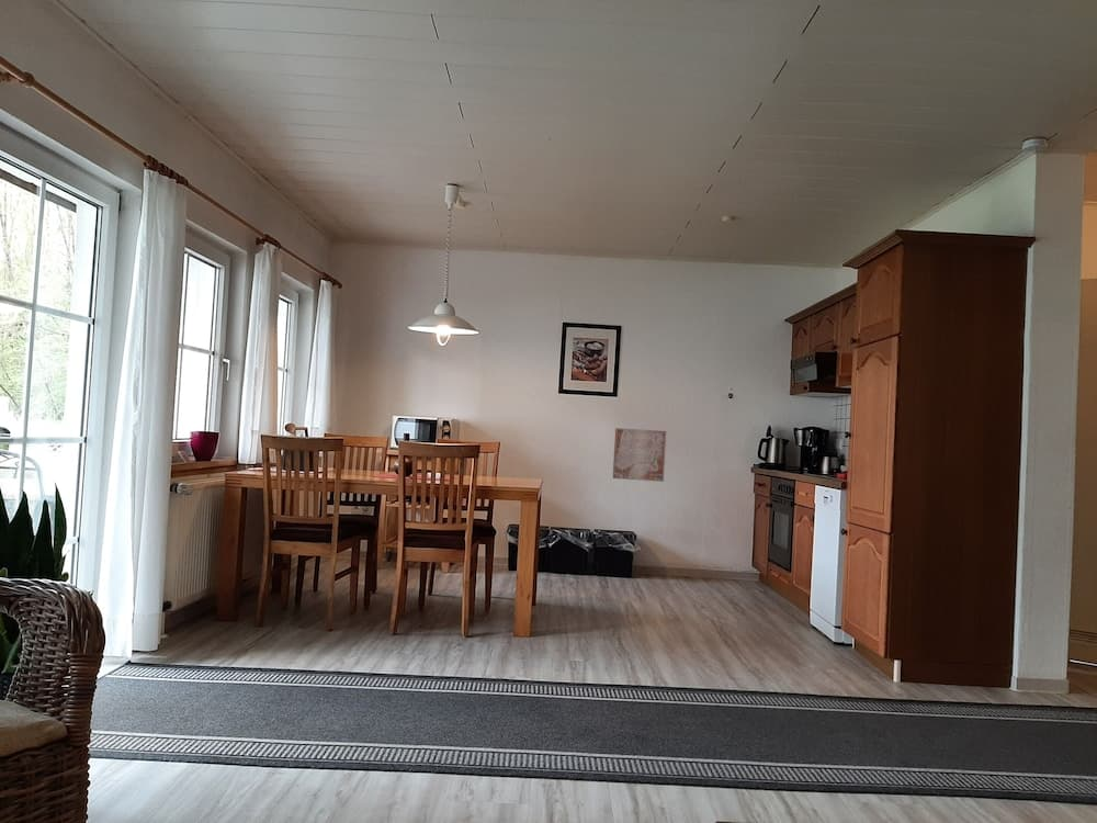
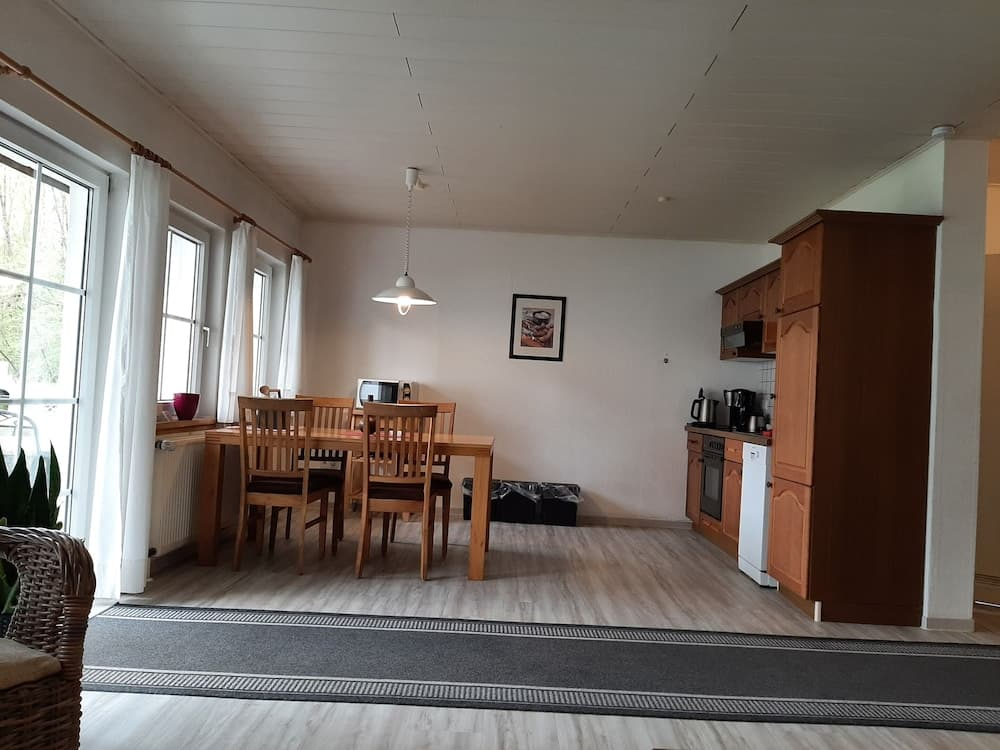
- wall art [612,427,667,483]
